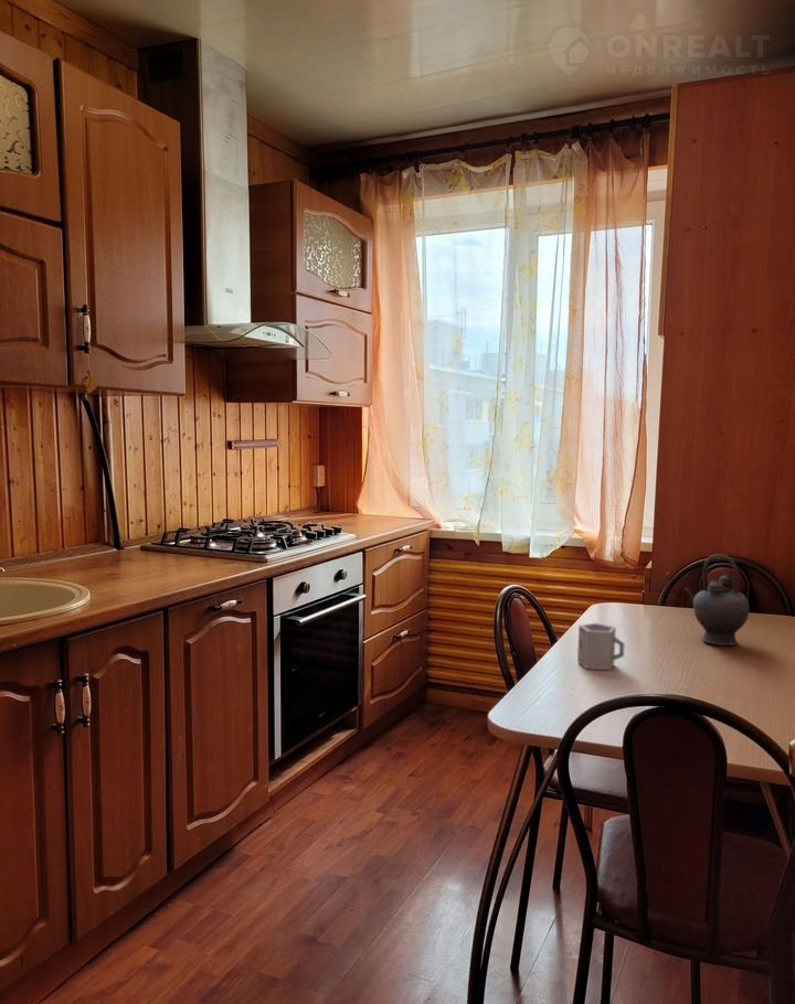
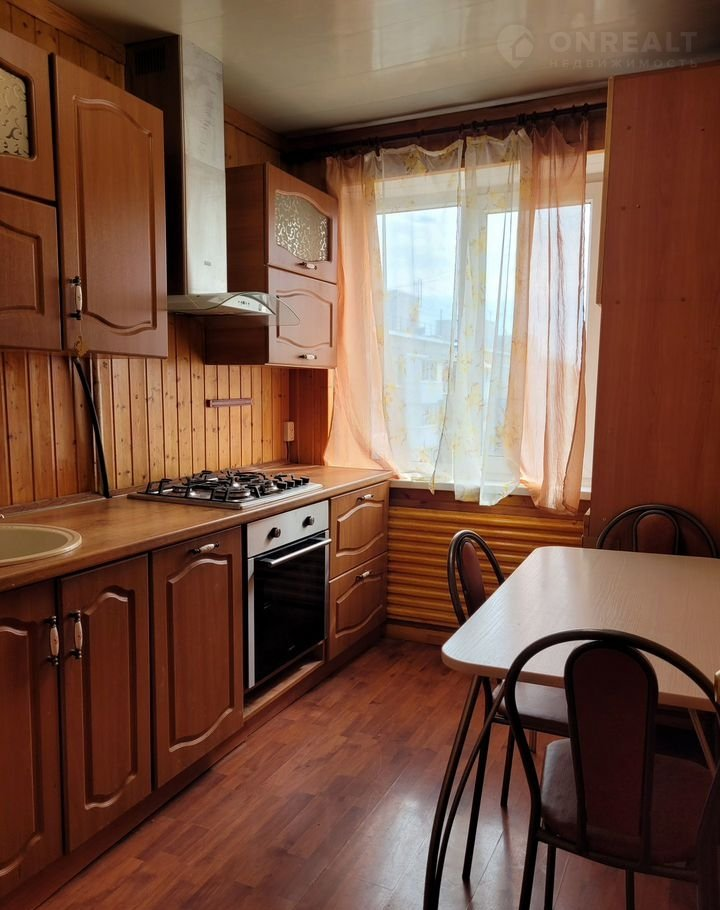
- cup [576,622,626,671]
- teapot [682,553,751,647]
